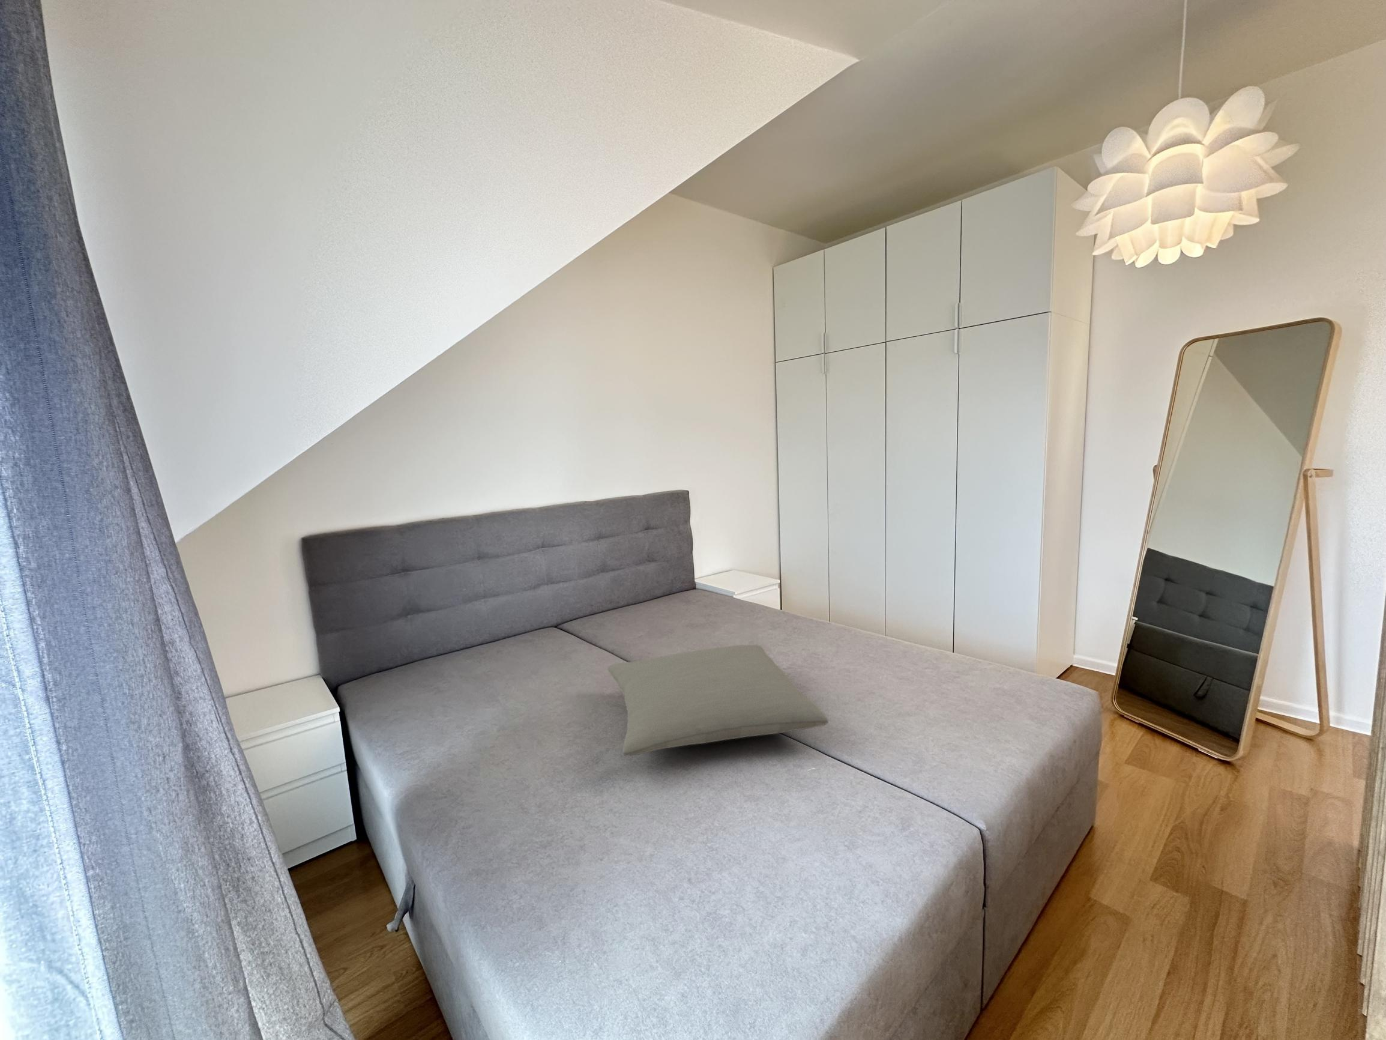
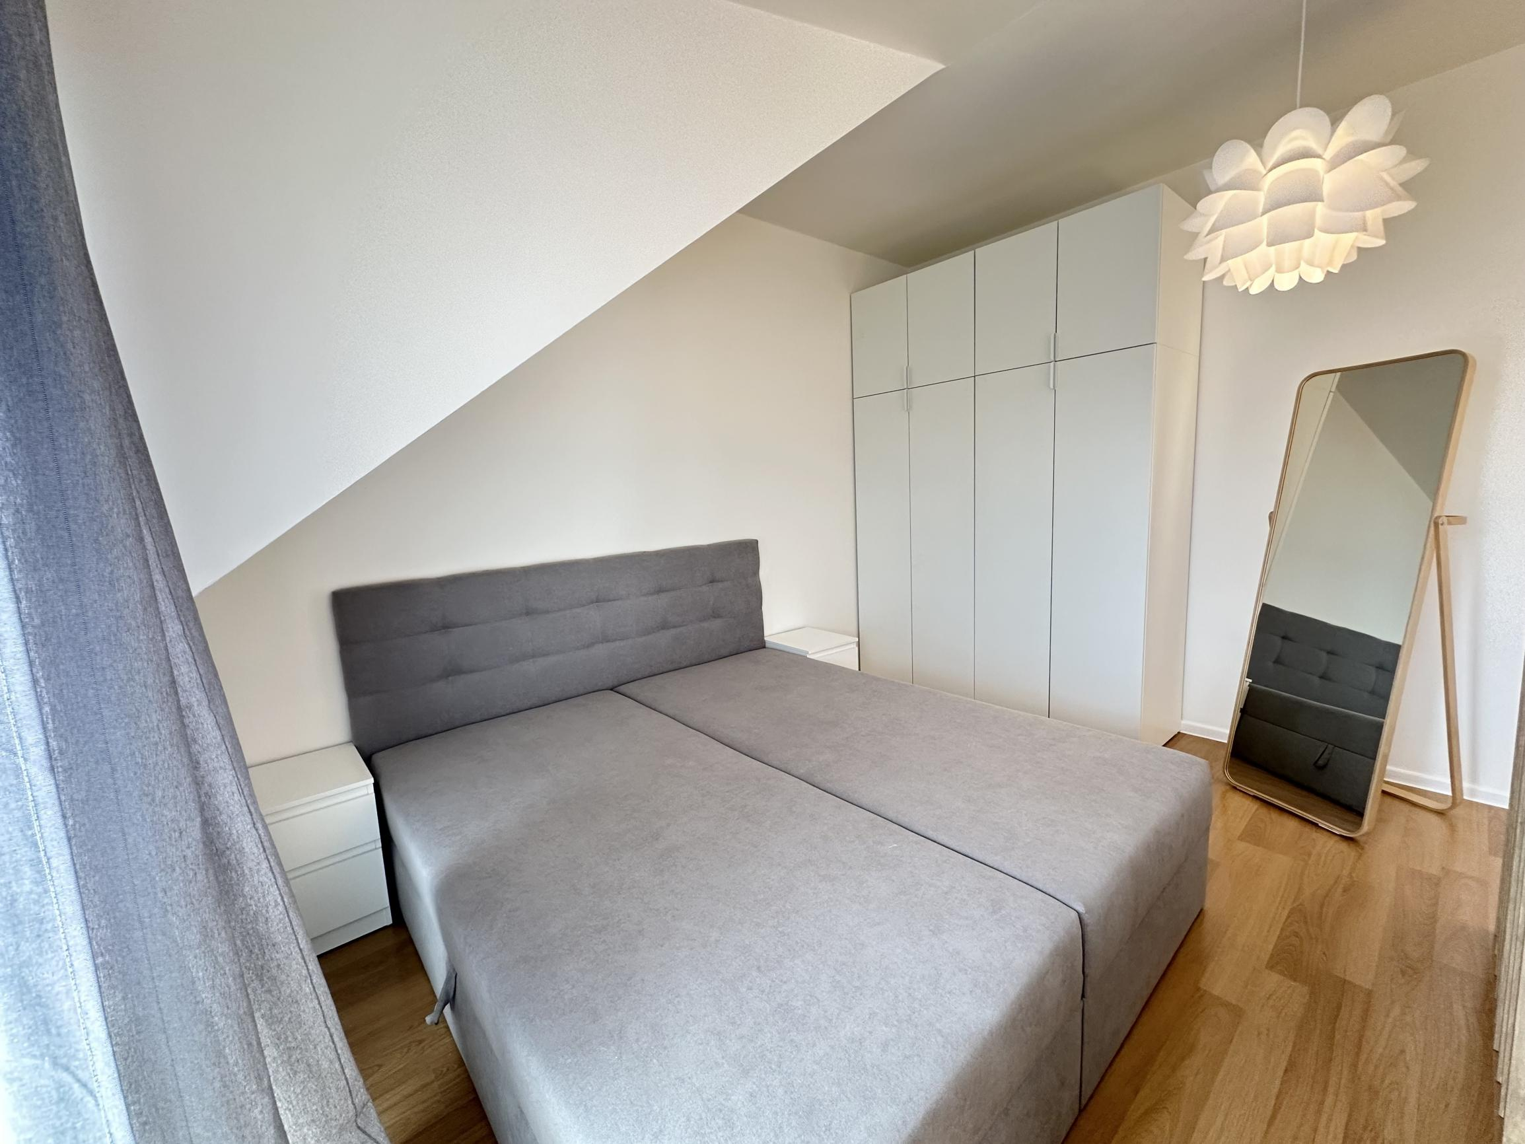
- pillow [607,645,829,757]
